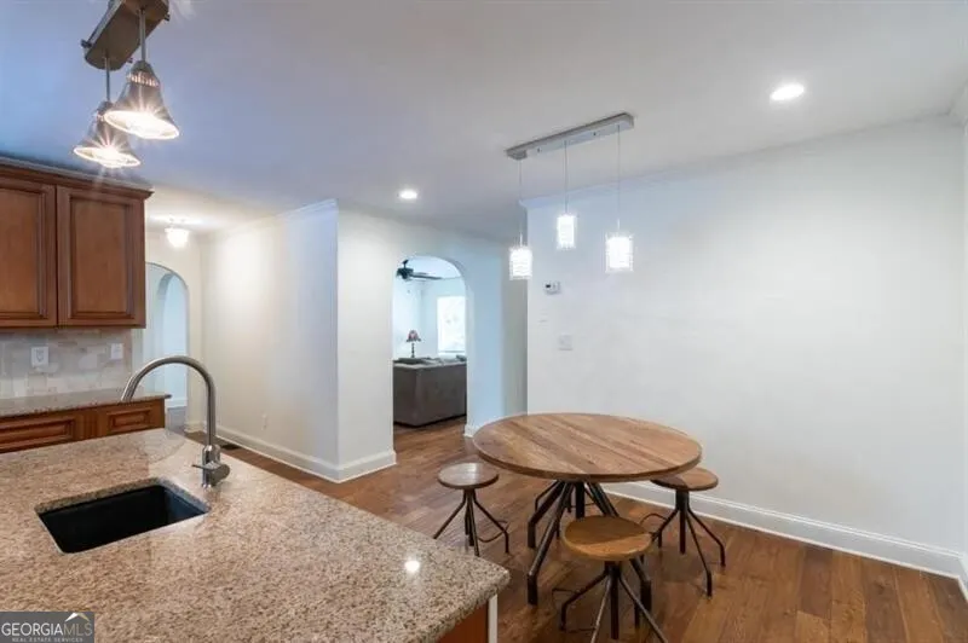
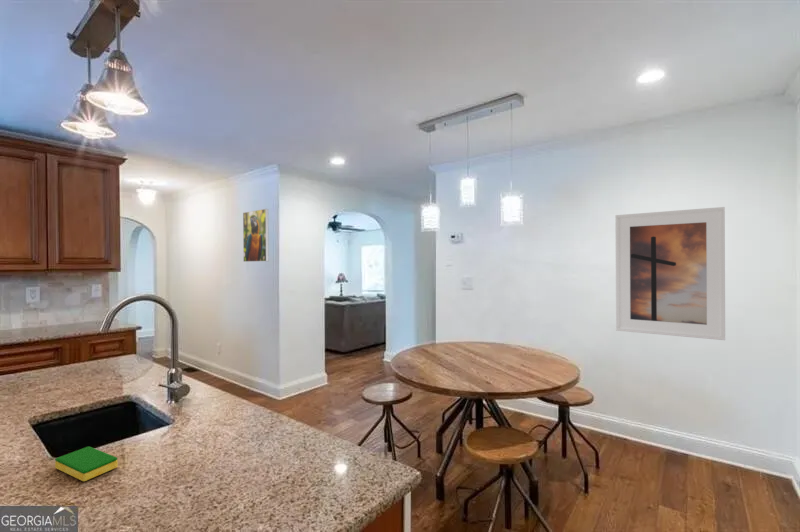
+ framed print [242,208,270,263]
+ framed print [614,206,726,341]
+ dish sponge [54,446,119,482]
